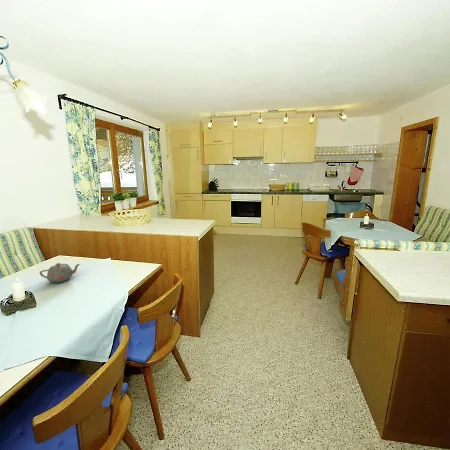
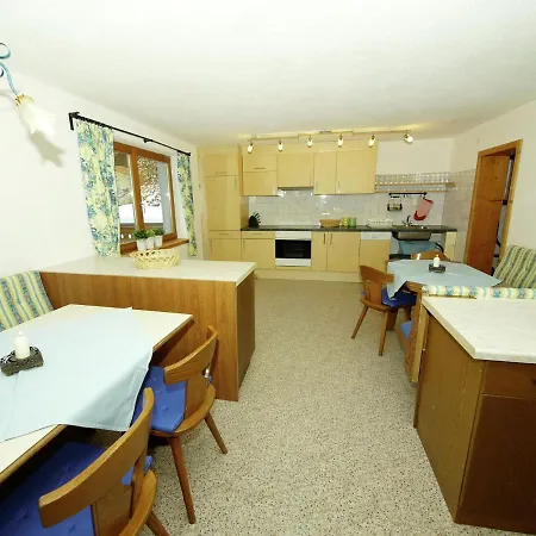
- teapot [39,262,81,284]
